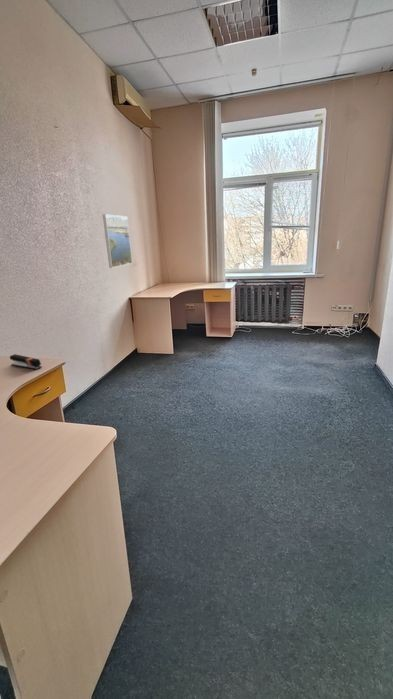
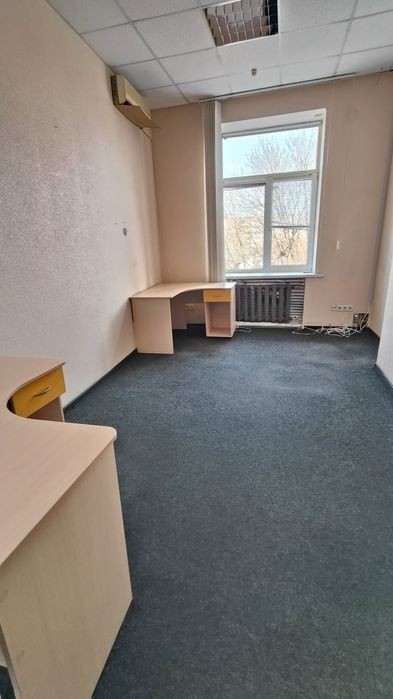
- stapler [9,353,43,371]
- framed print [102,213,133,269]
